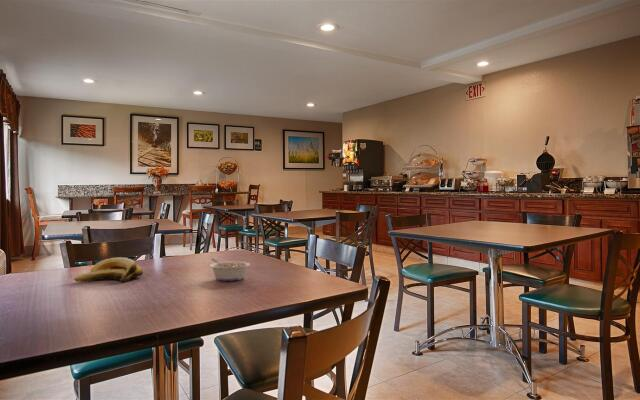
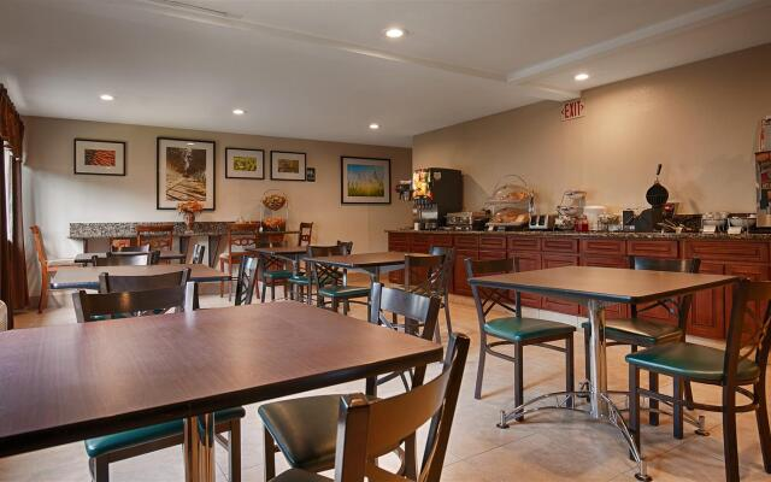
- banana [73,256,144,283]
- legume [209,258,251,282]
